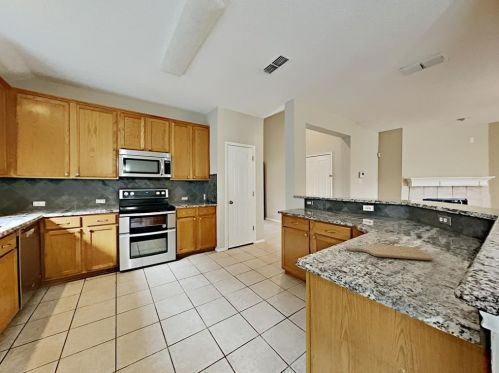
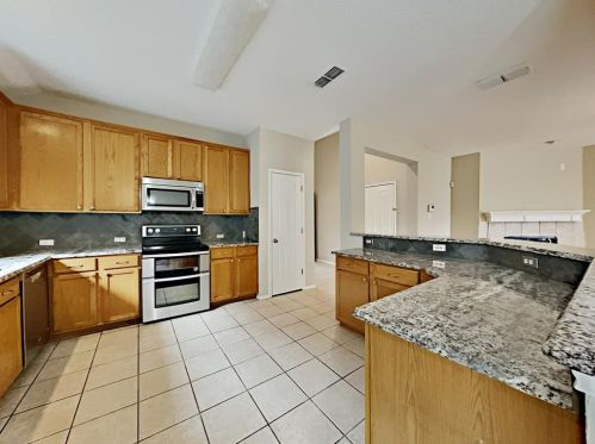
- chopping board [345,243,435,261]
